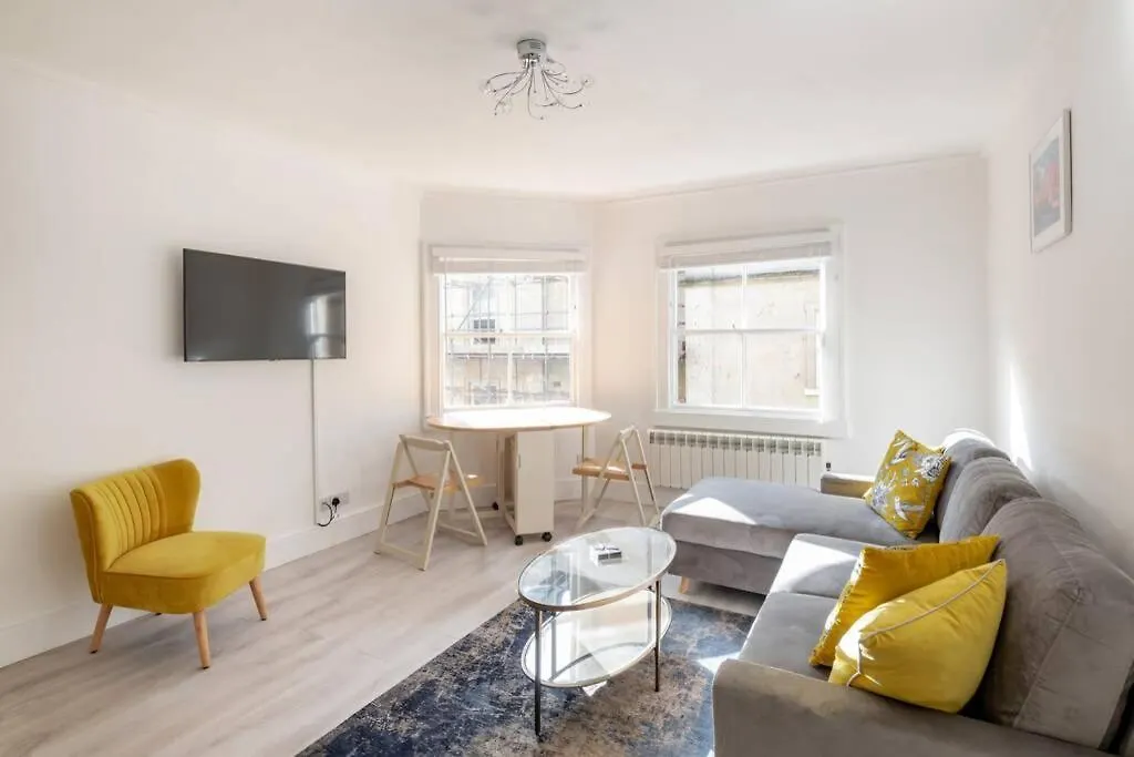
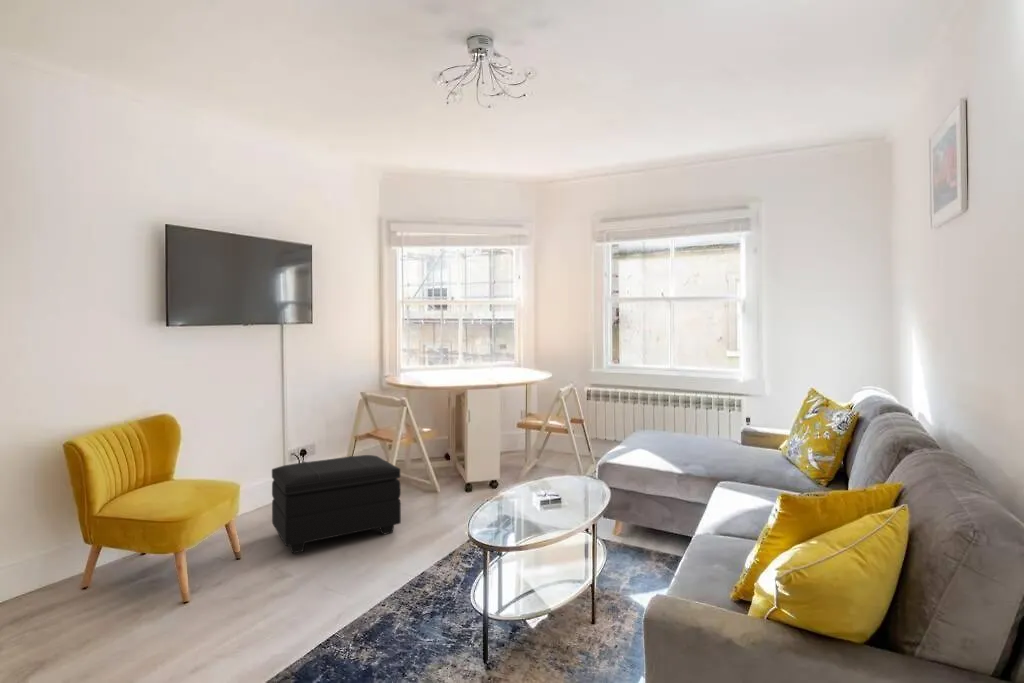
+ footstool [271,454,402,554]
